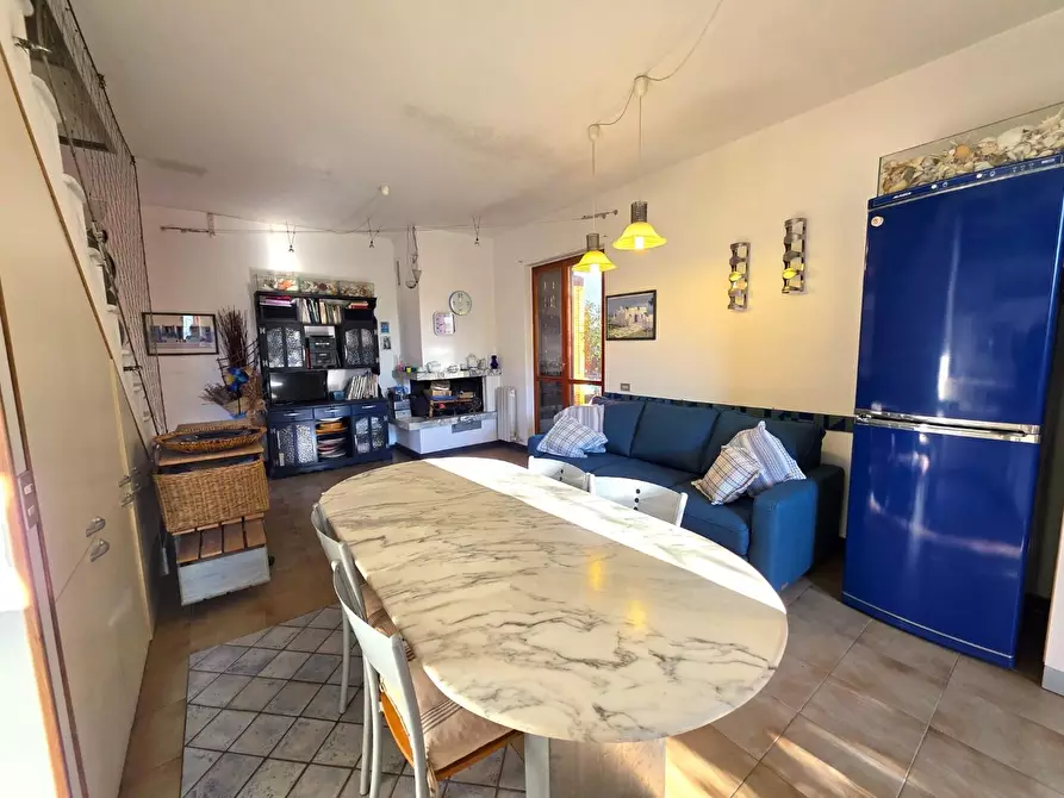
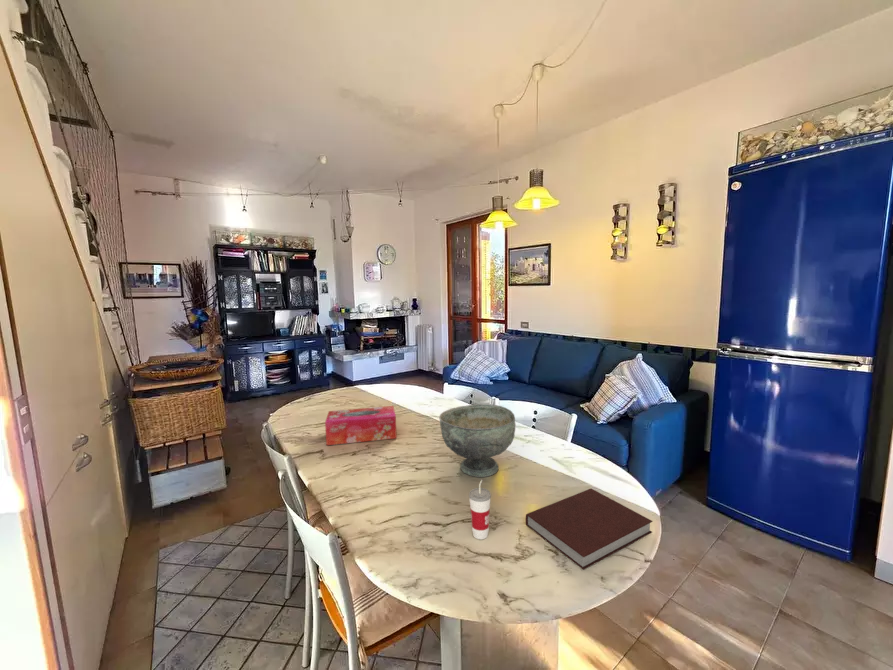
+ decorative bowl [438,403,516,478]
+ notebook [525,488,654,571]
+ tissue box [324,405,398,446]
+ cup [468,479,492,540]
